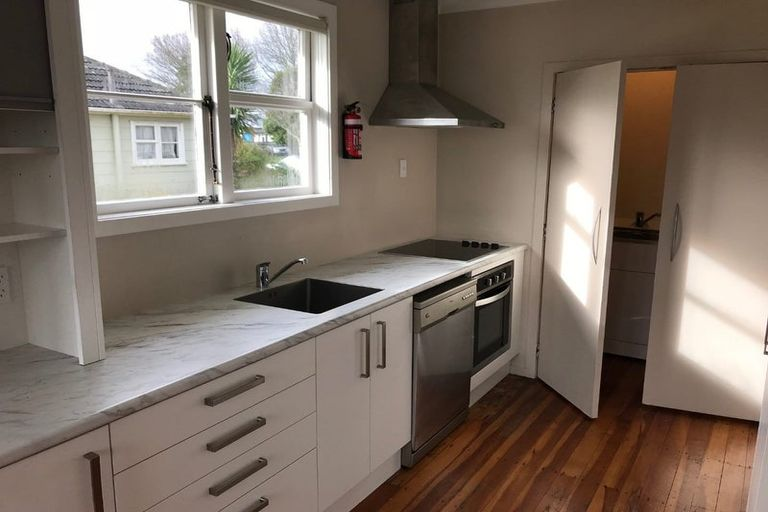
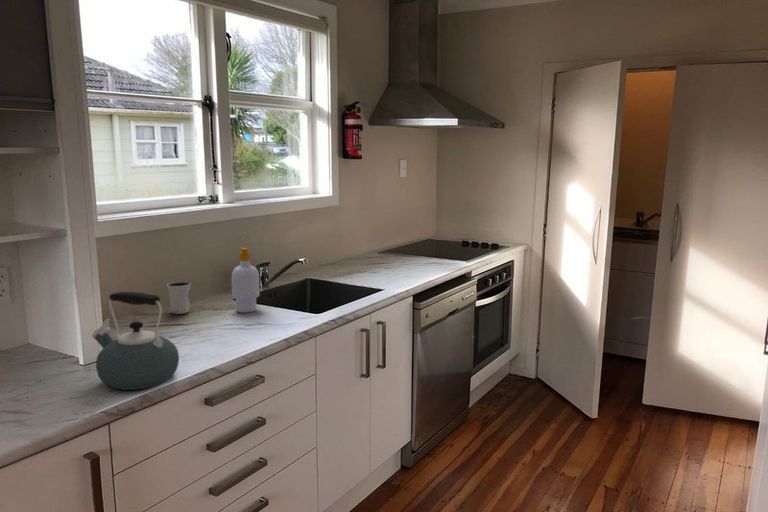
+ soap bottle [230,247,261,314]
+ kettle [91,291,180,391]
+ dixie cup [166,281,192,315]
